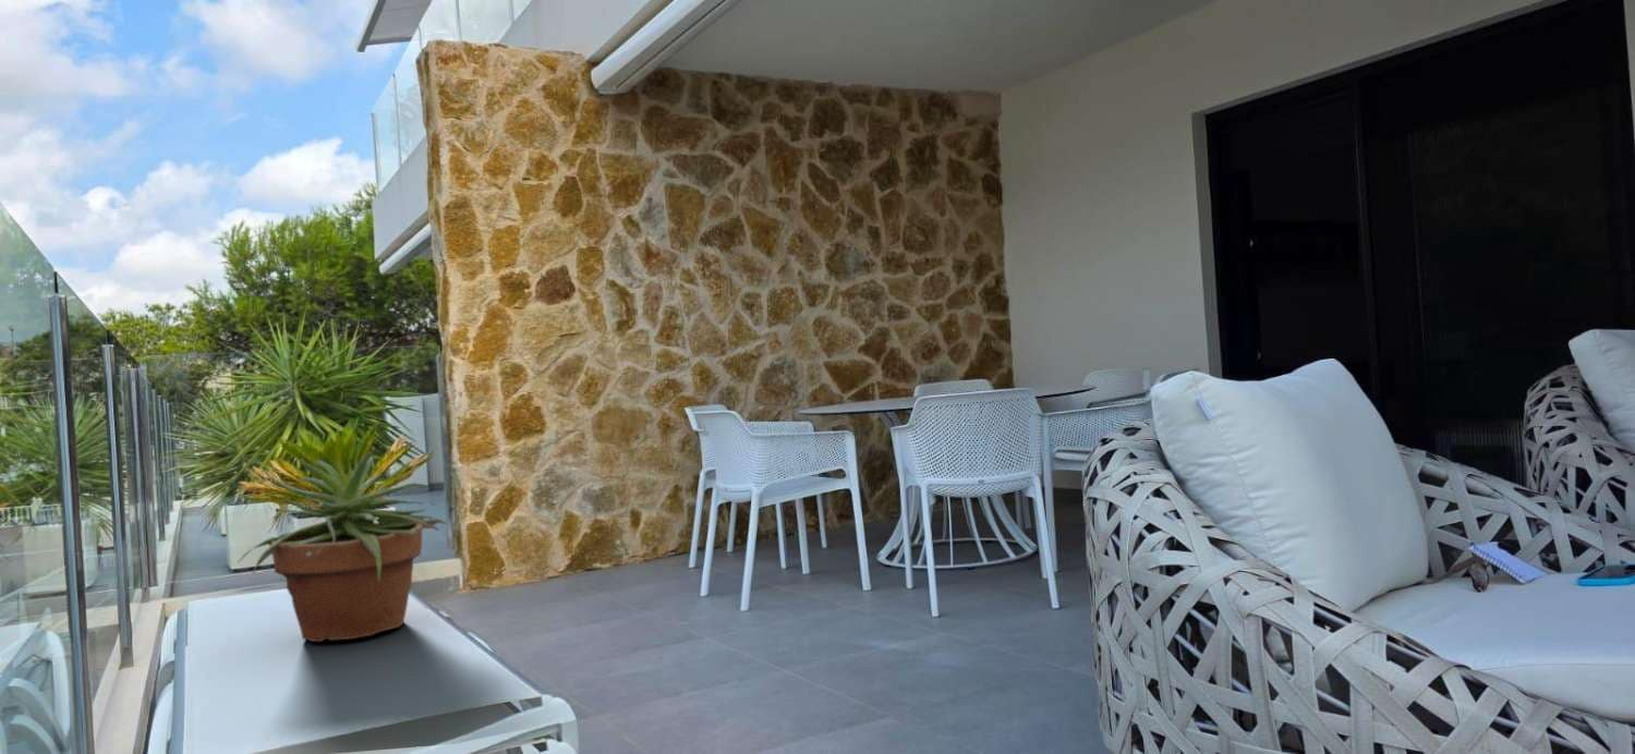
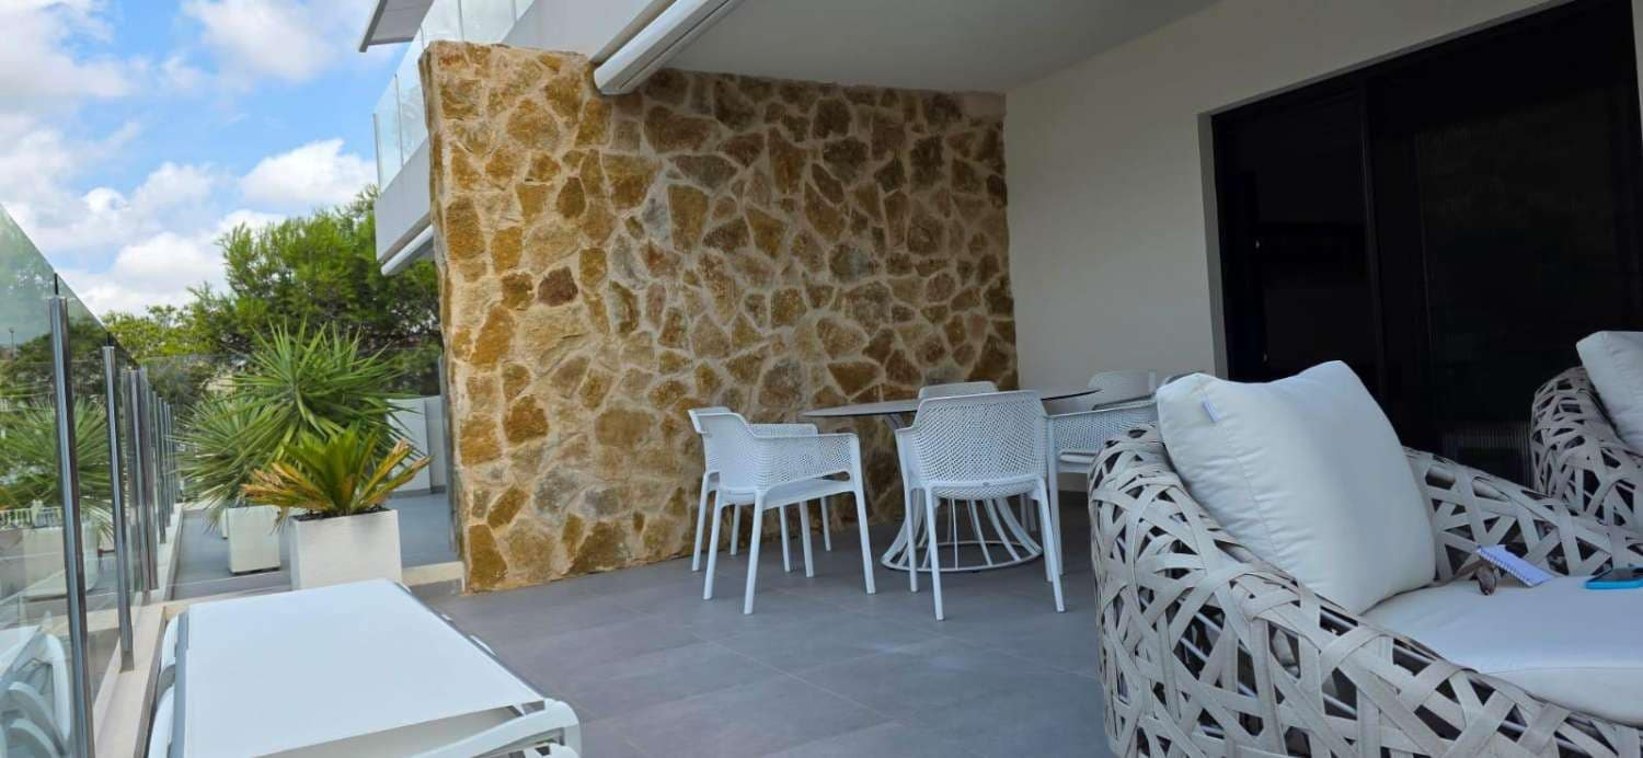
- potted plant [237,449,448,643]
